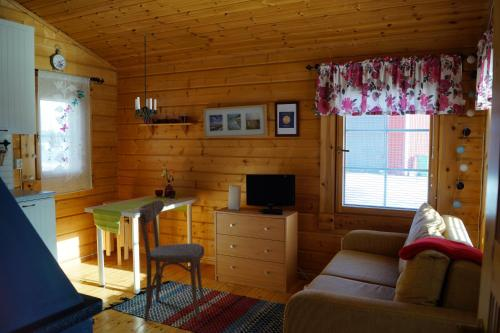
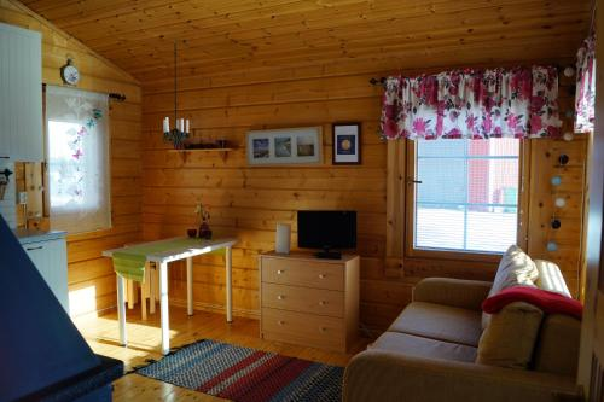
- dining chair [138,199,206,322]
